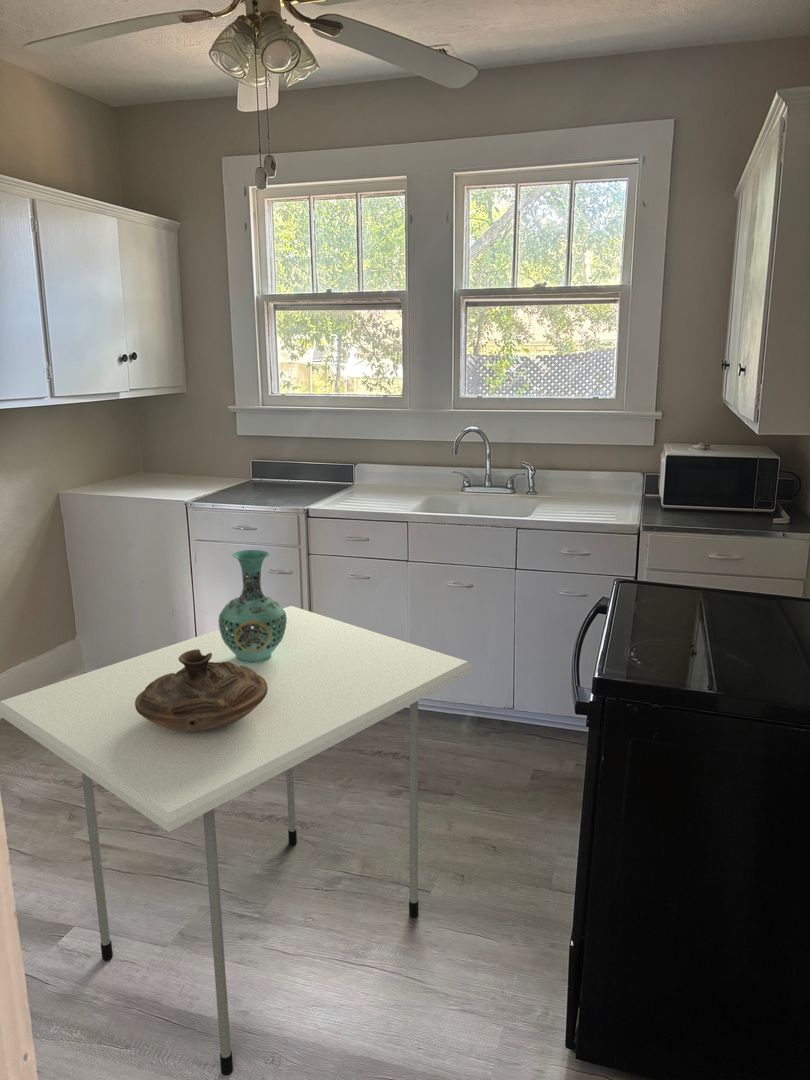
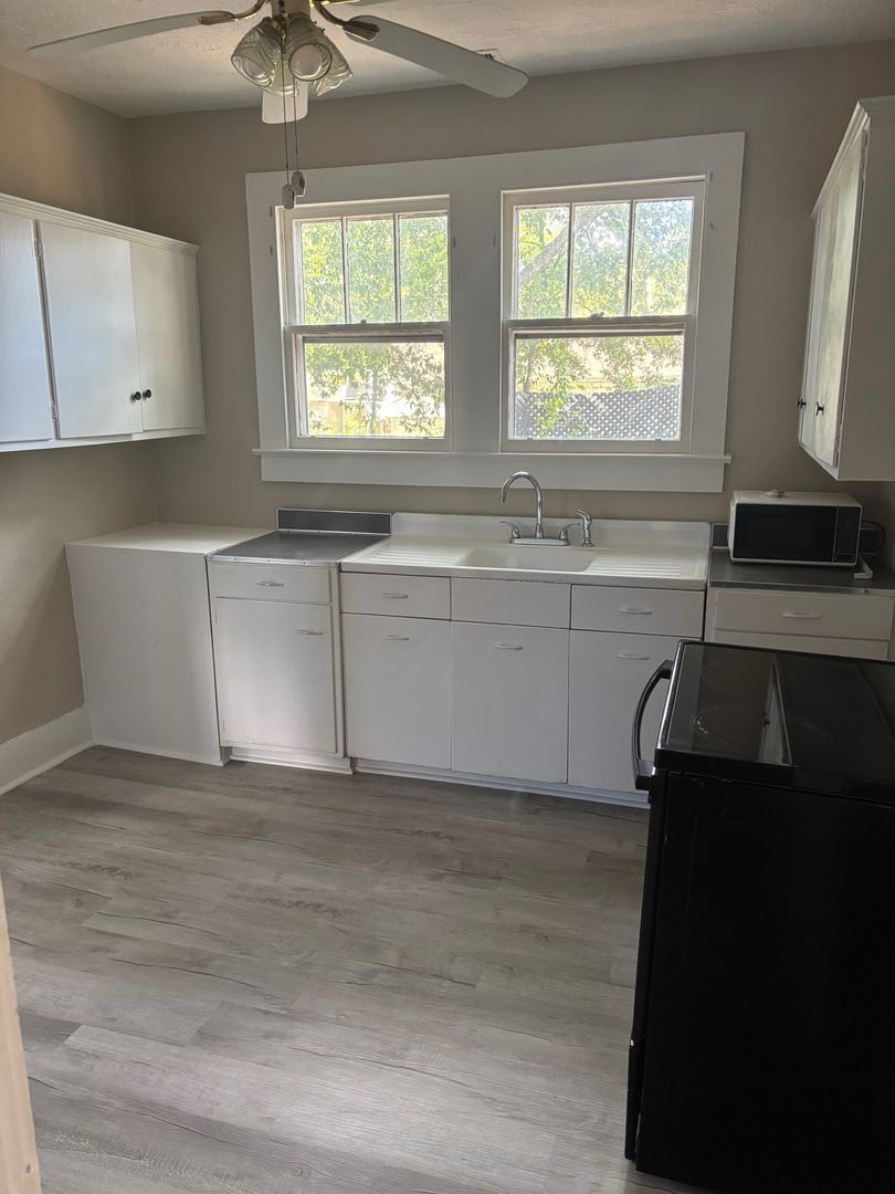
- decorative bowl [135,649,268,732]
- vase [217,549,287,664]
- dining table [0,605,473,1077]
